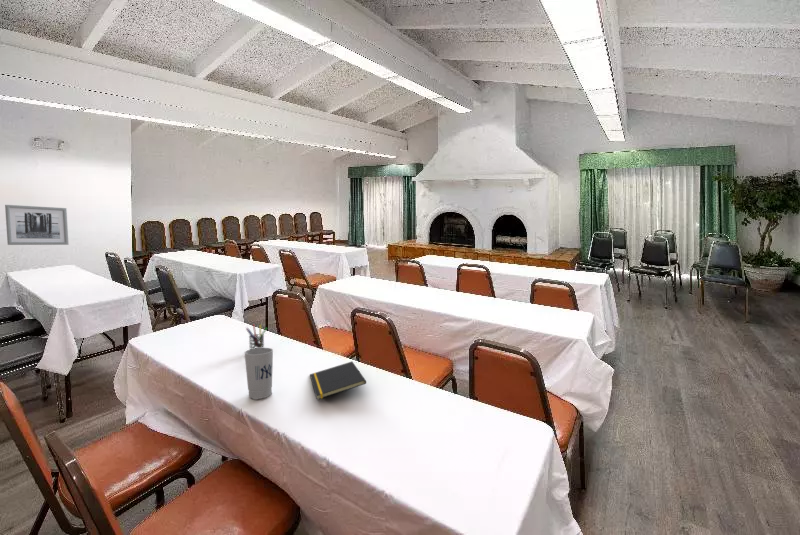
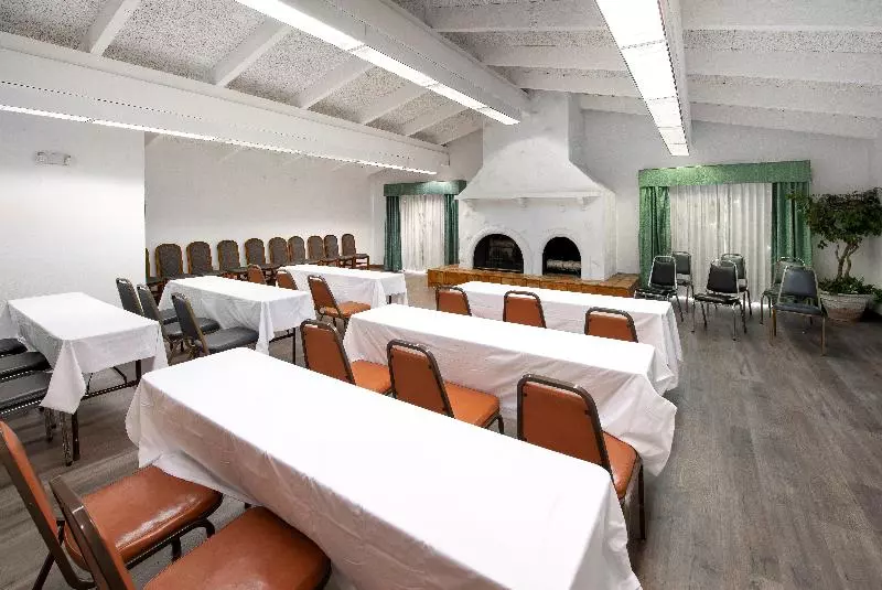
- pen holder [245,323,268,350]
- notepad [309,361,367,401]
- cup [243,347,274,400]
- wall art [4,204,70,246]
